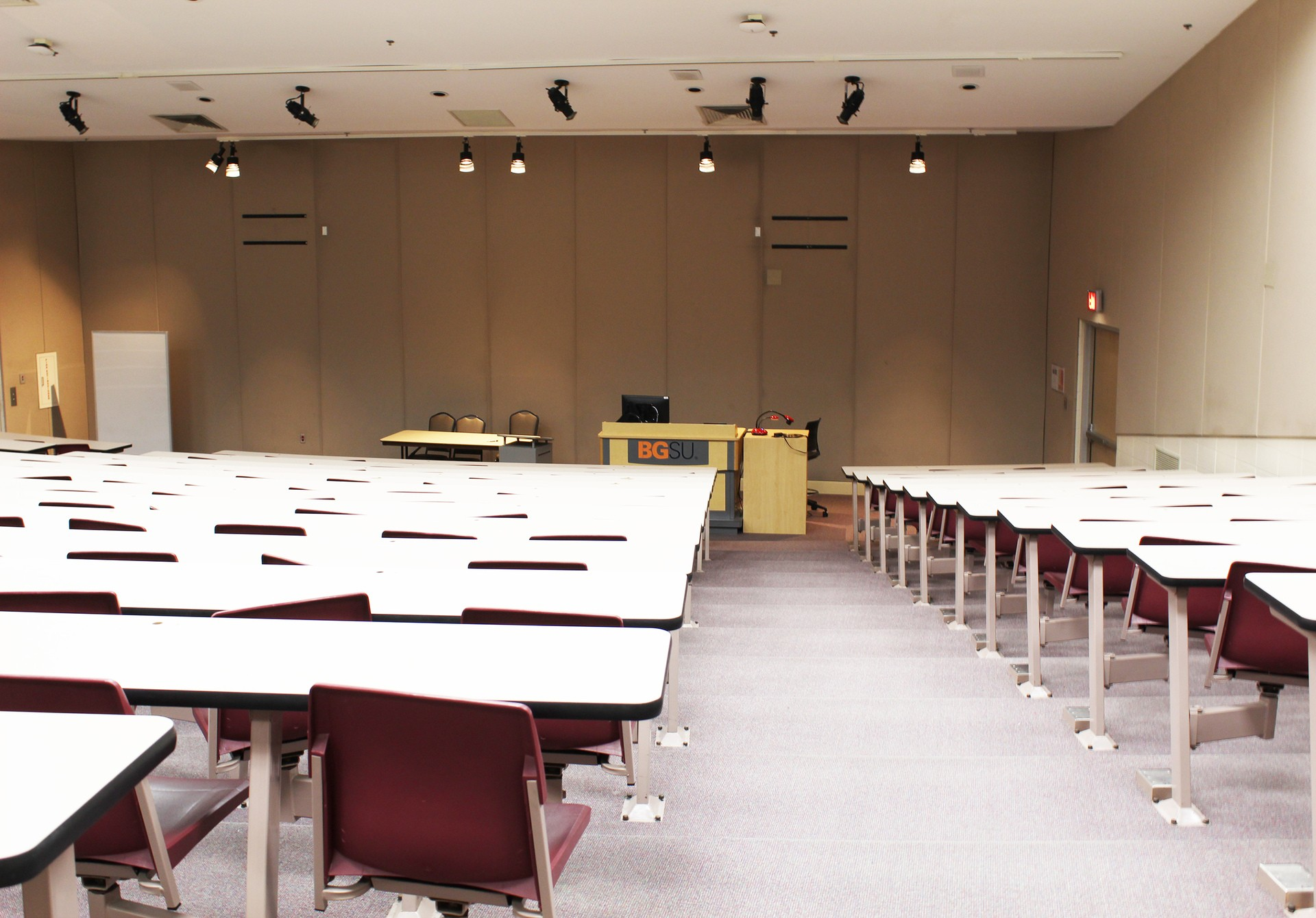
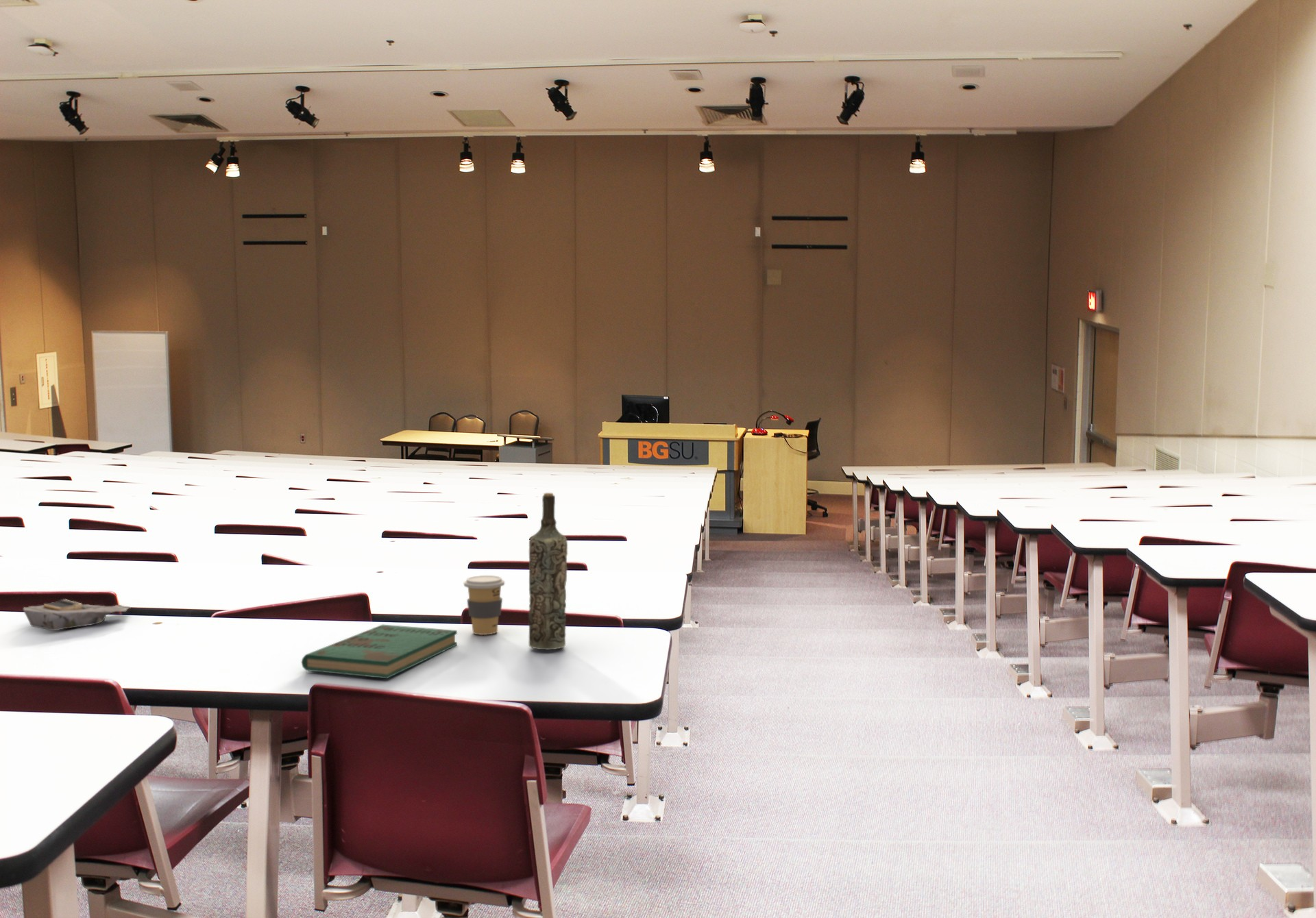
+ bottle [528,492,568,650]
+ calculator [22,599,130,631]
+ coffee cup [463,575,505,636]
+ book [301,624,458,679]
